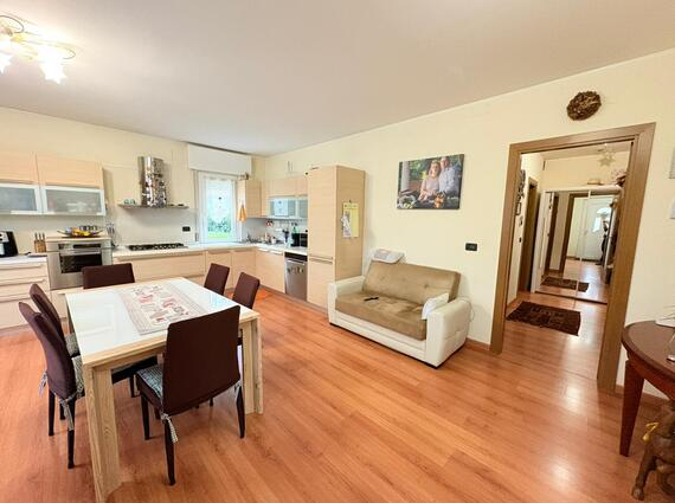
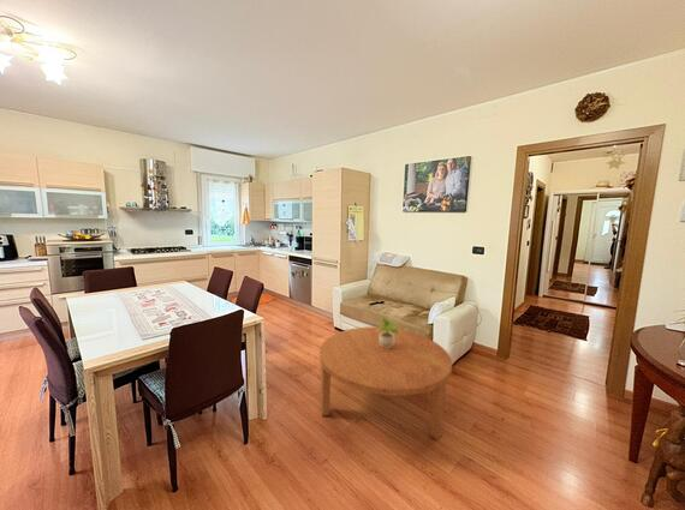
+ potted plant [377,313,400,348]
+ coffee table [318,325,453,440]
